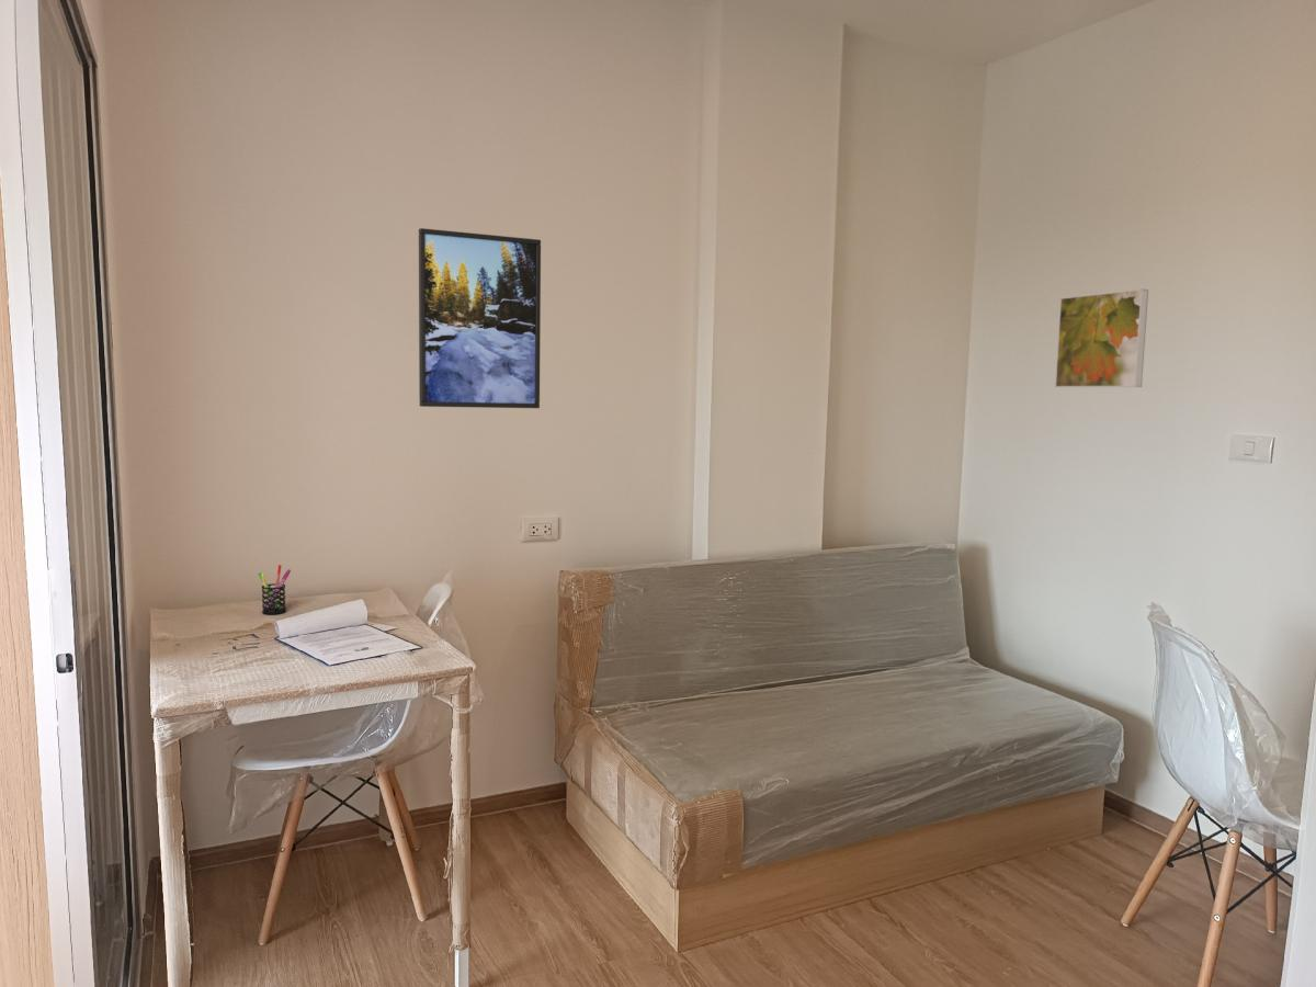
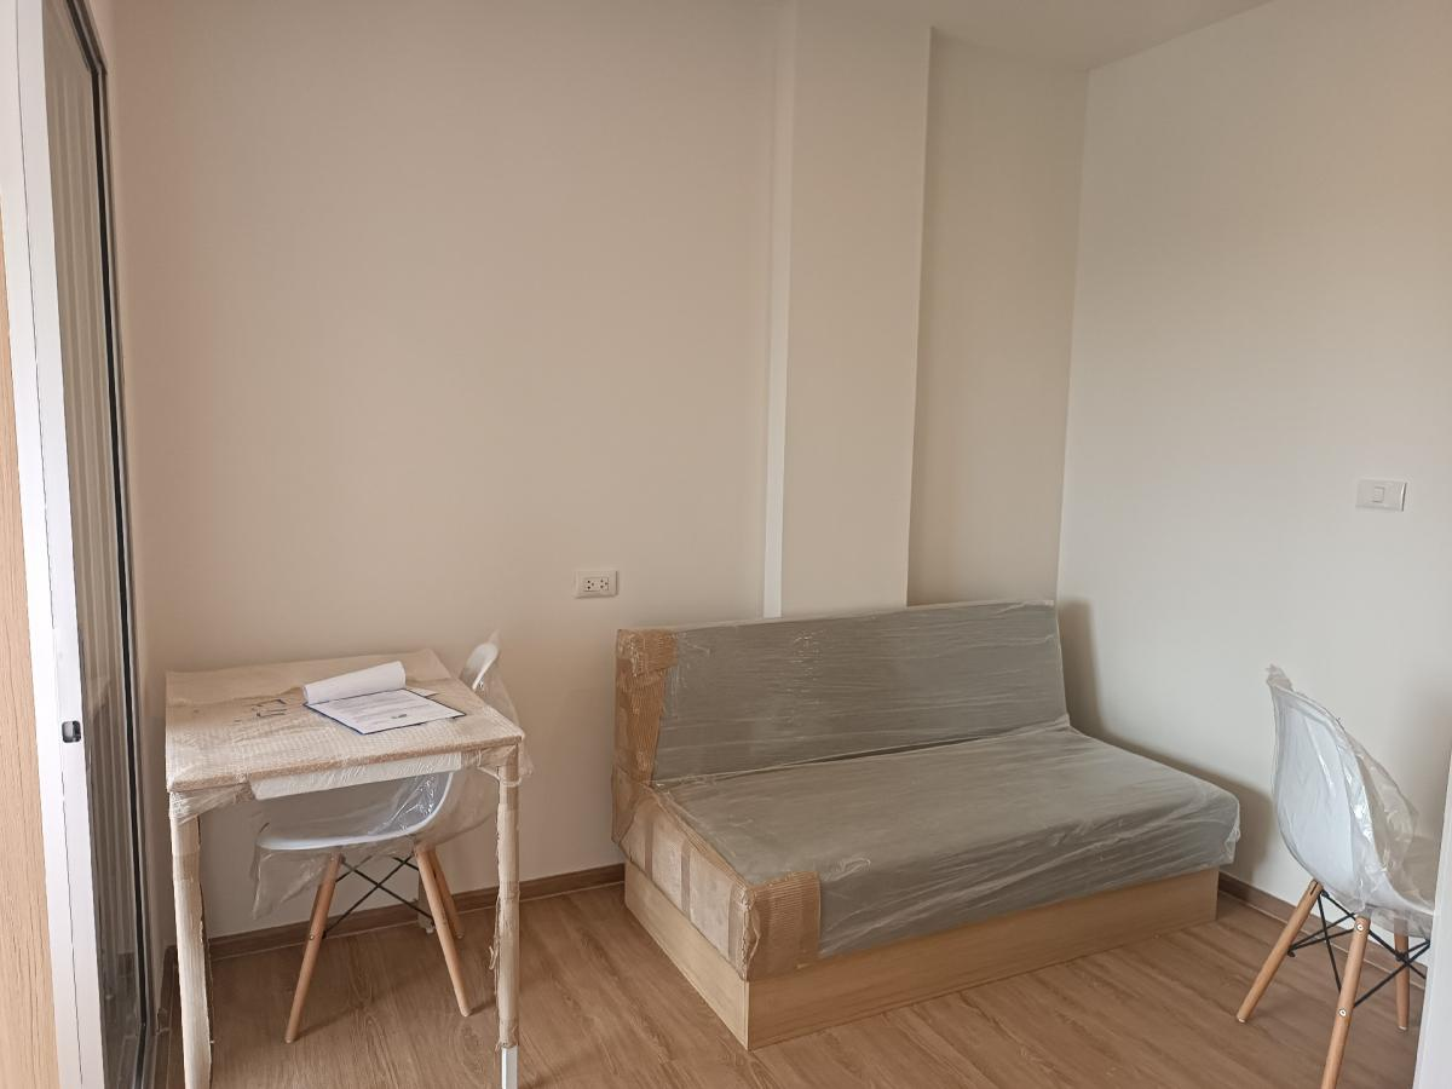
- pen holder [257,564,292,615]
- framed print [418,227,542,409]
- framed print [1054,287,1149,388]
